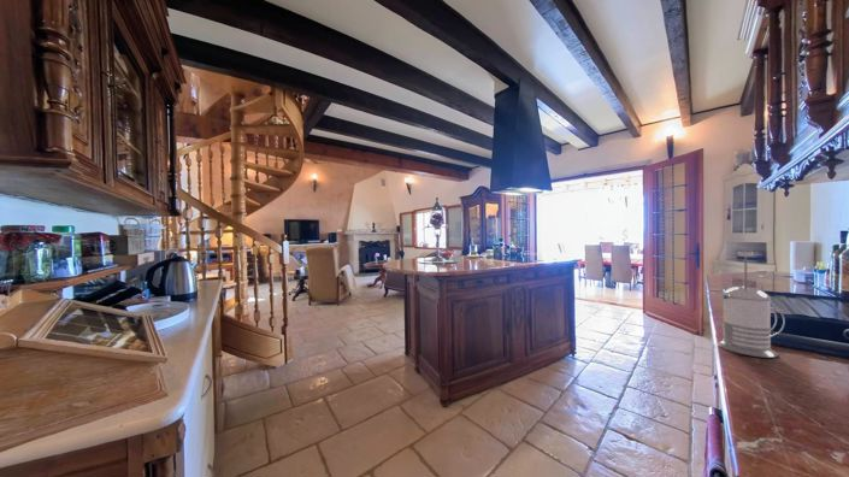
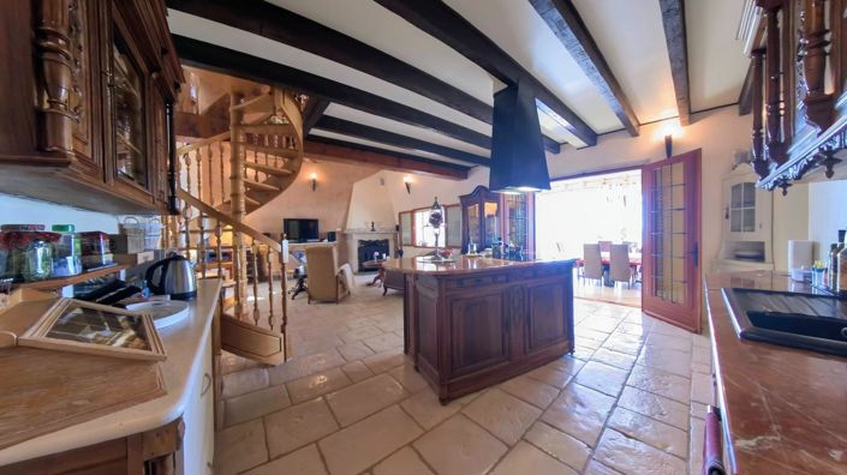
- french press [717,251,786,359]
